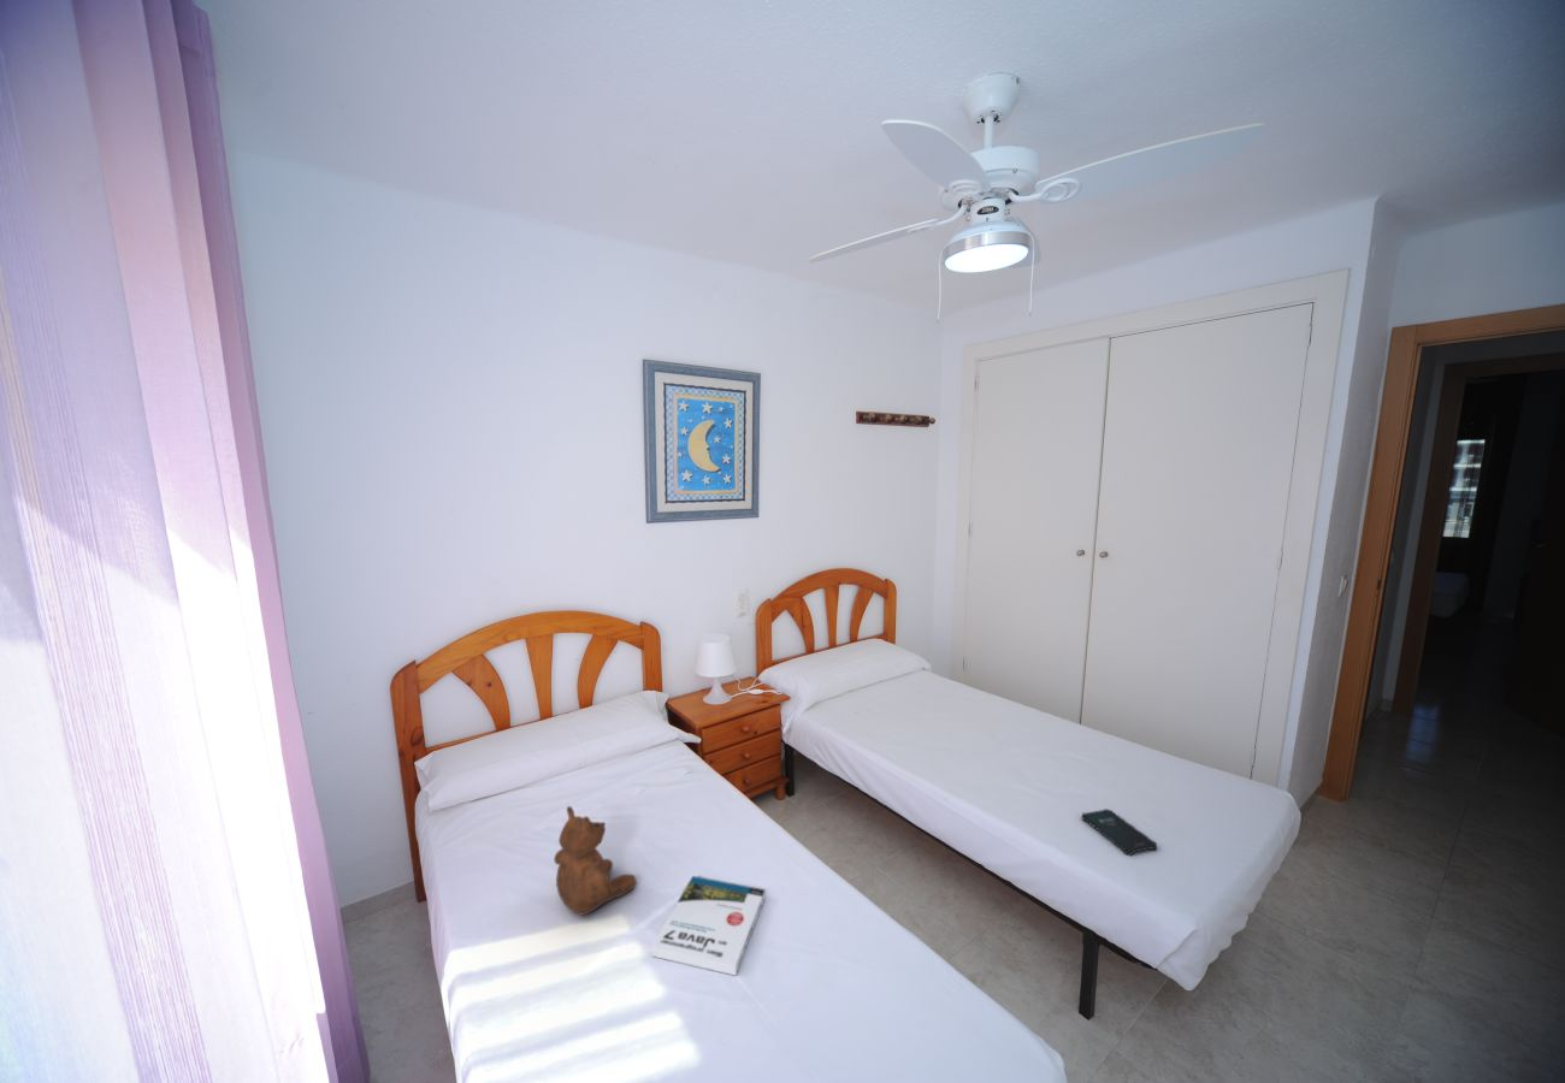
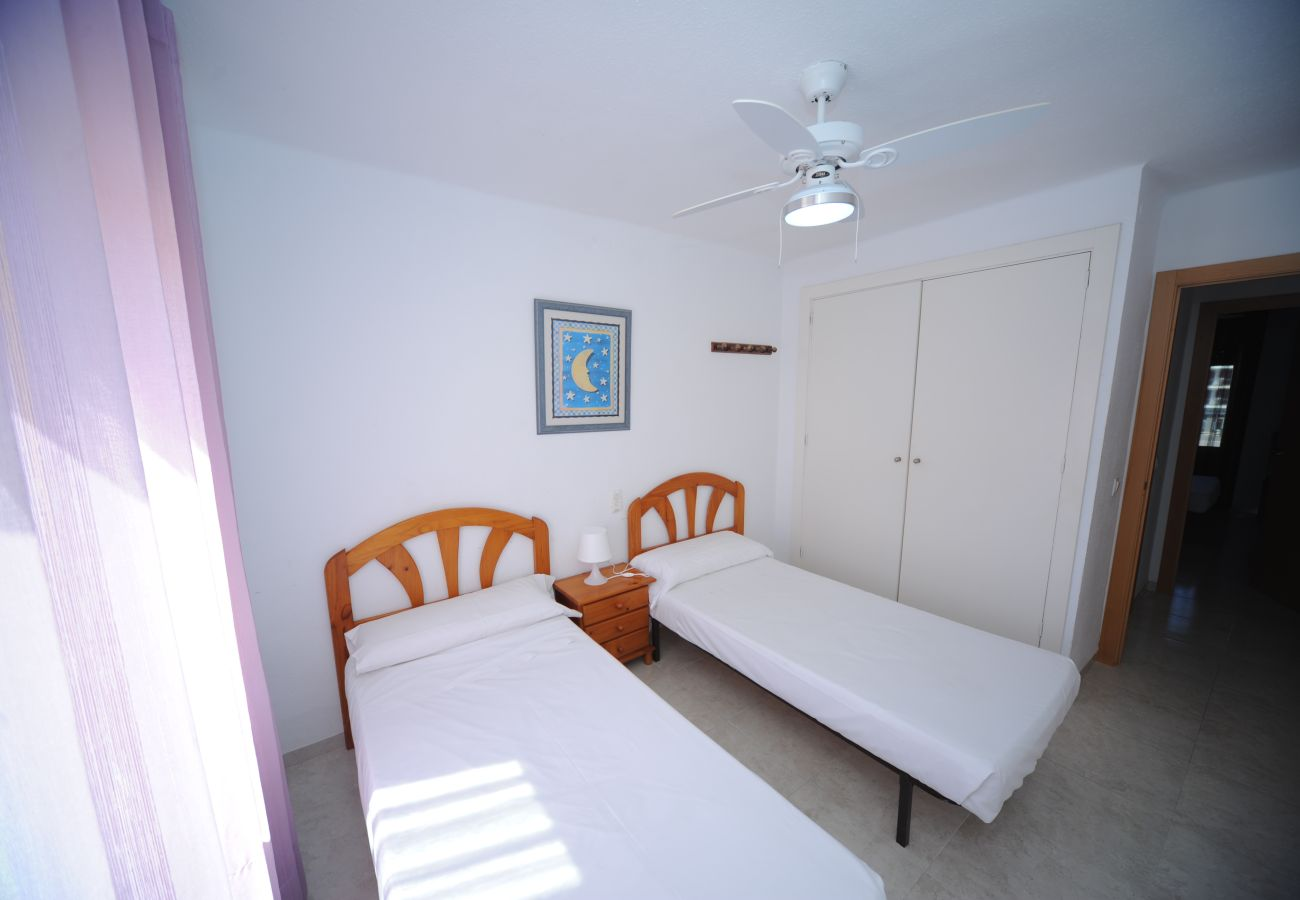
- book [650,875,766,977]
- tablet [1081,807,1158,857]
- teddy bear [553,805,638,917]
